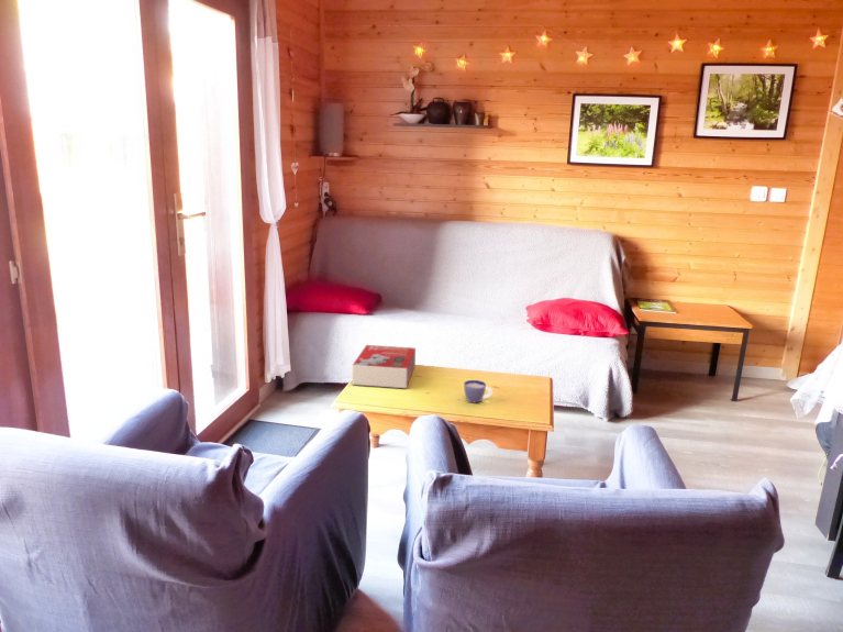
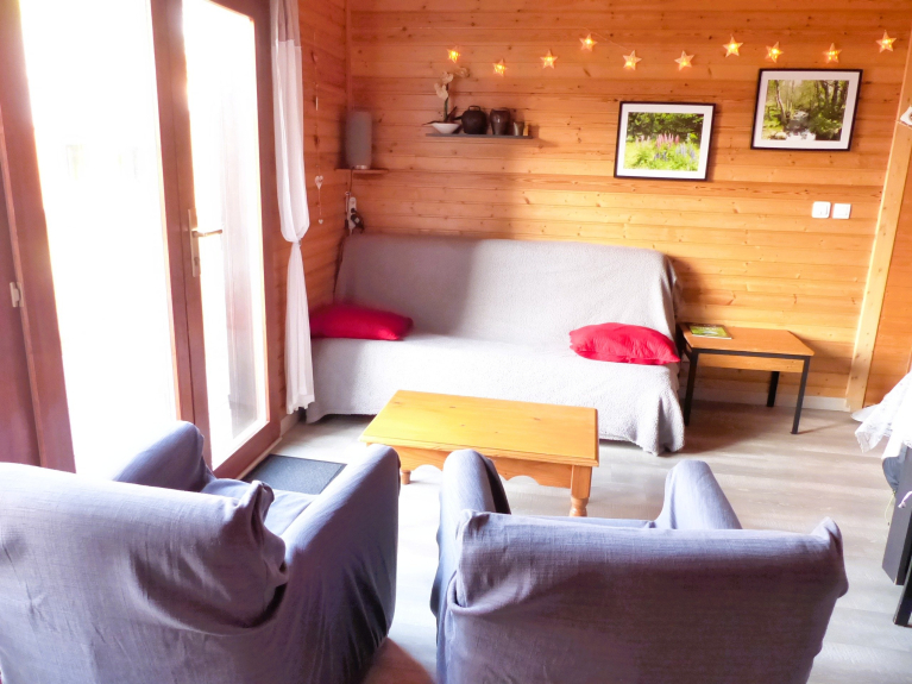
- cup [463,379,493,403]
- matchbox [352,344,417,389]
